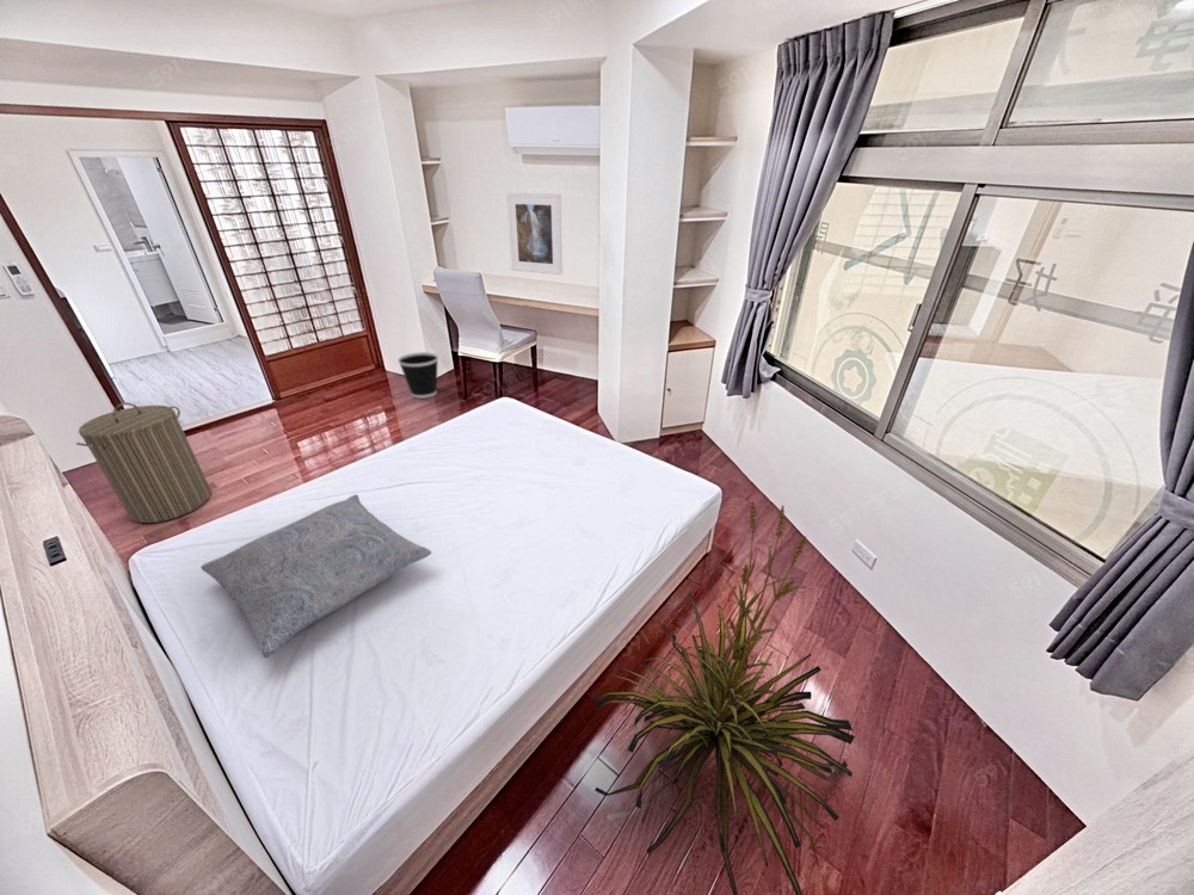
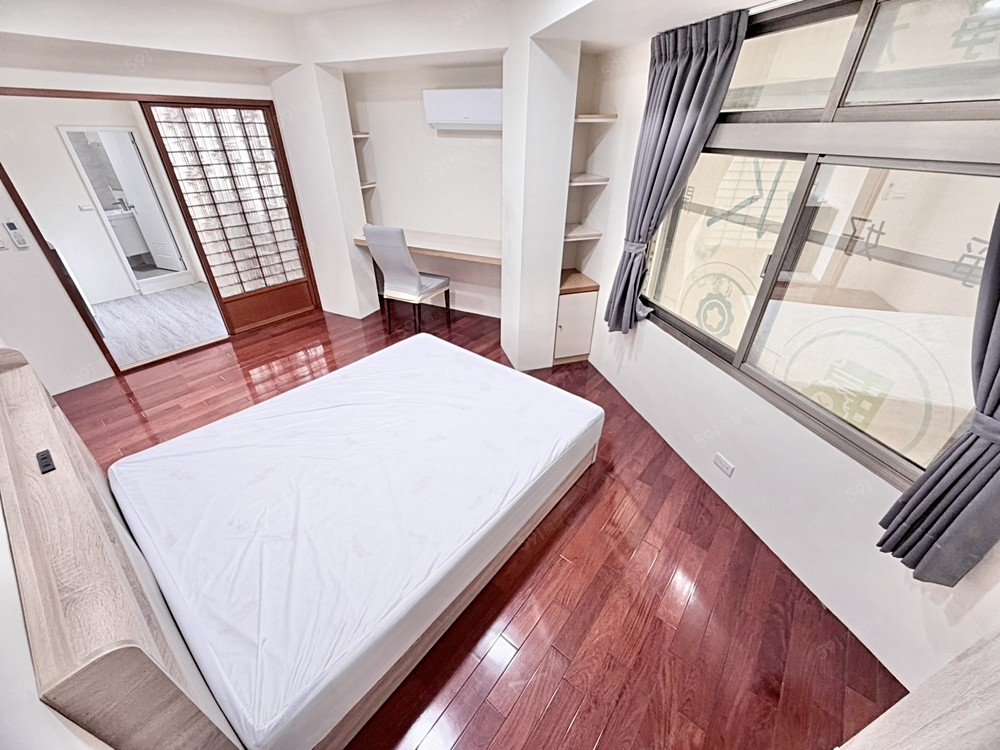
- laundry hamper [75,402,213,524]
- wastebasket [396,351,439,400]
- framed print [505,192,564,276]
- pillow [199,493,432,659]
- indoor plant [590,501,856,895]
